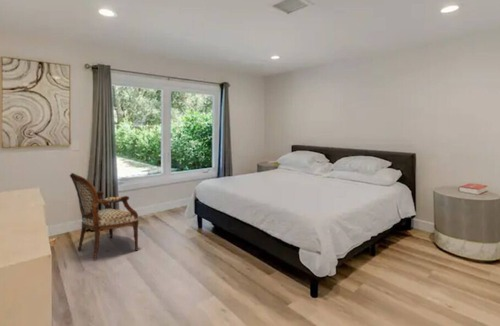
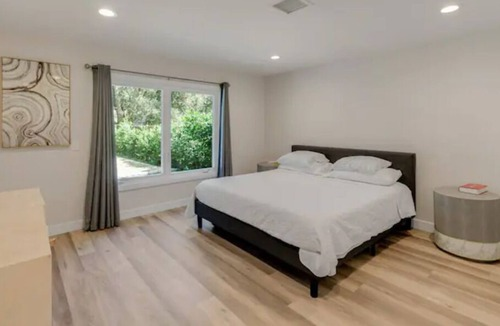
- armchair [69,172,139,259]
